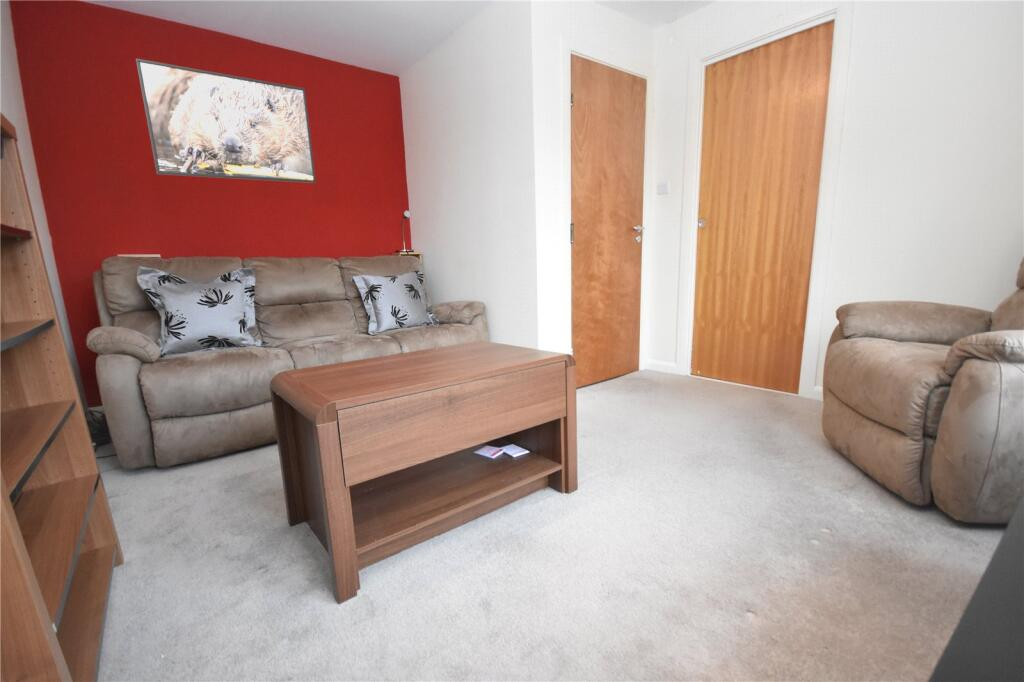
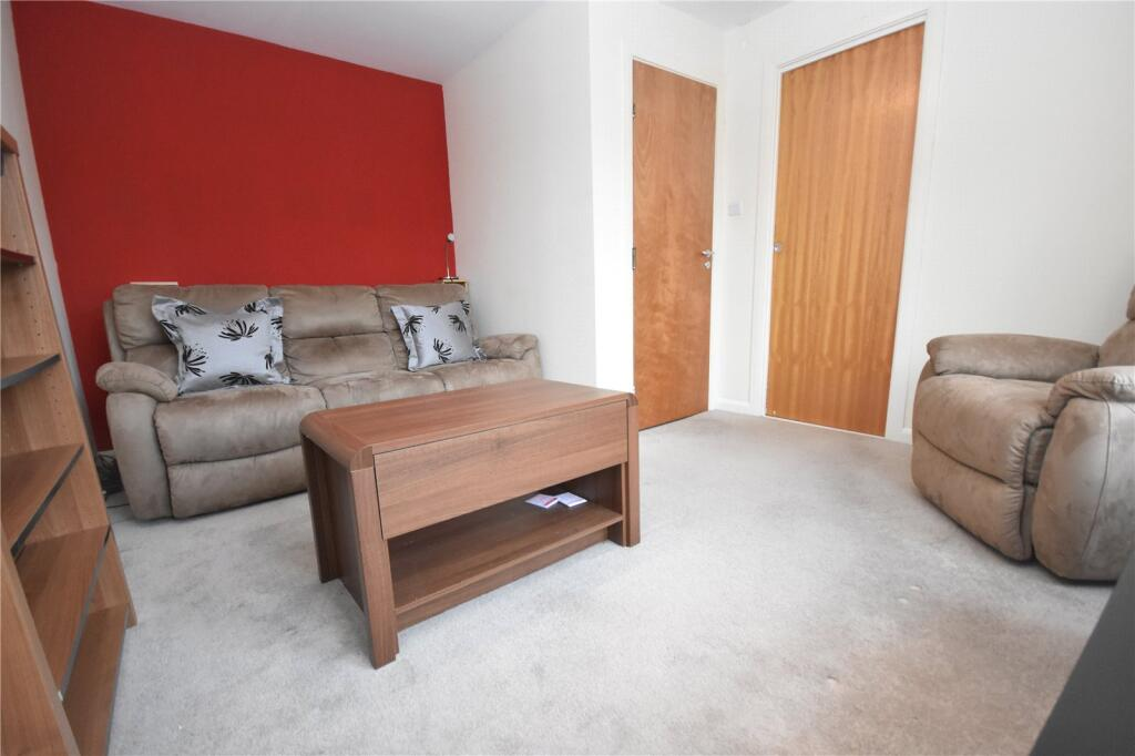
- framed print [135,57,317,184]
